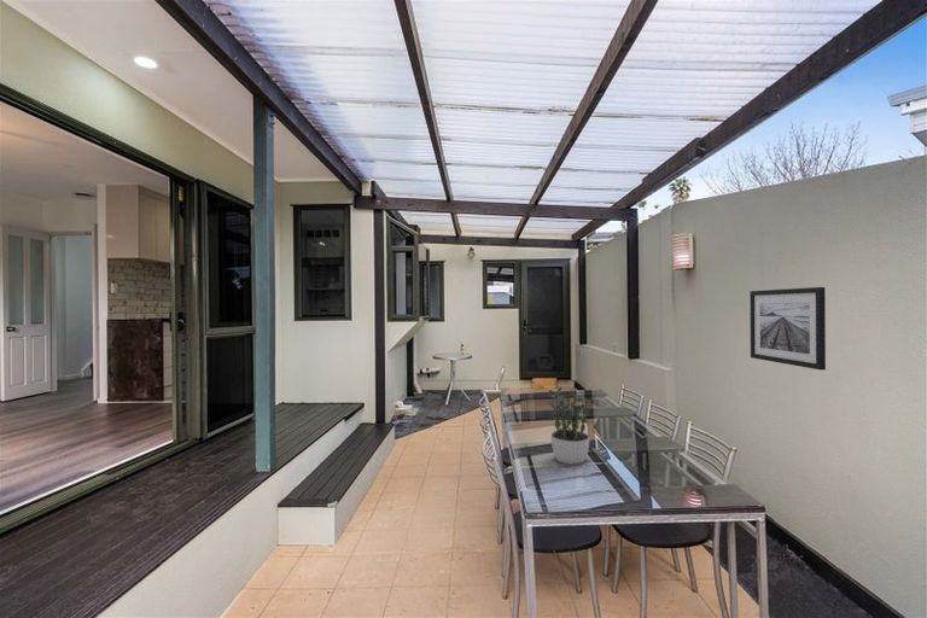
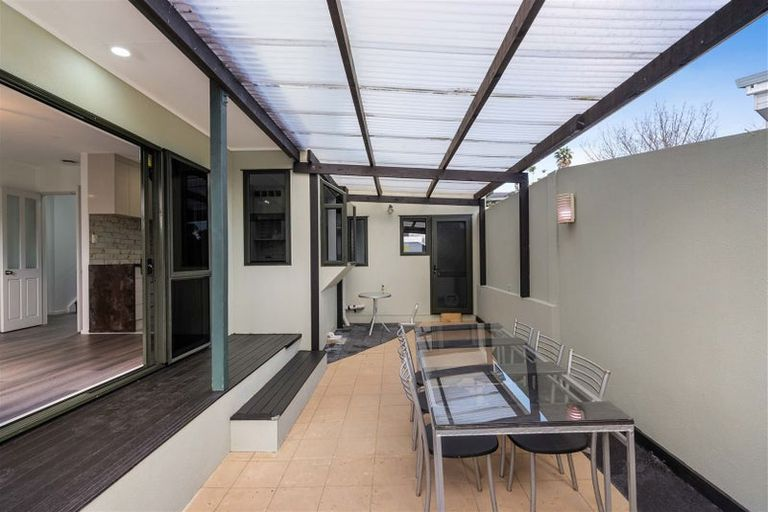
- potted plant [544,385,599,465]
- wall art [748,286,827,371]
